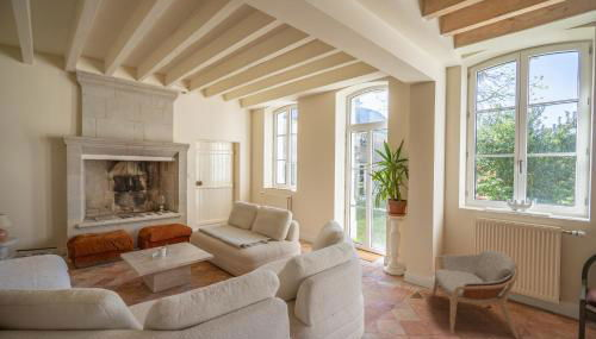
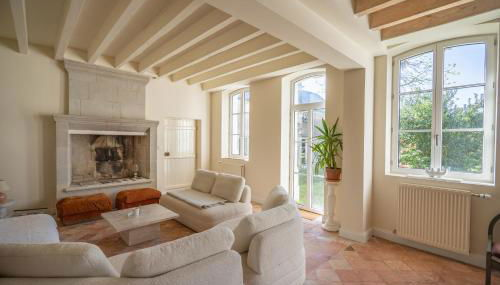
- armchair [430,249,521,339]
